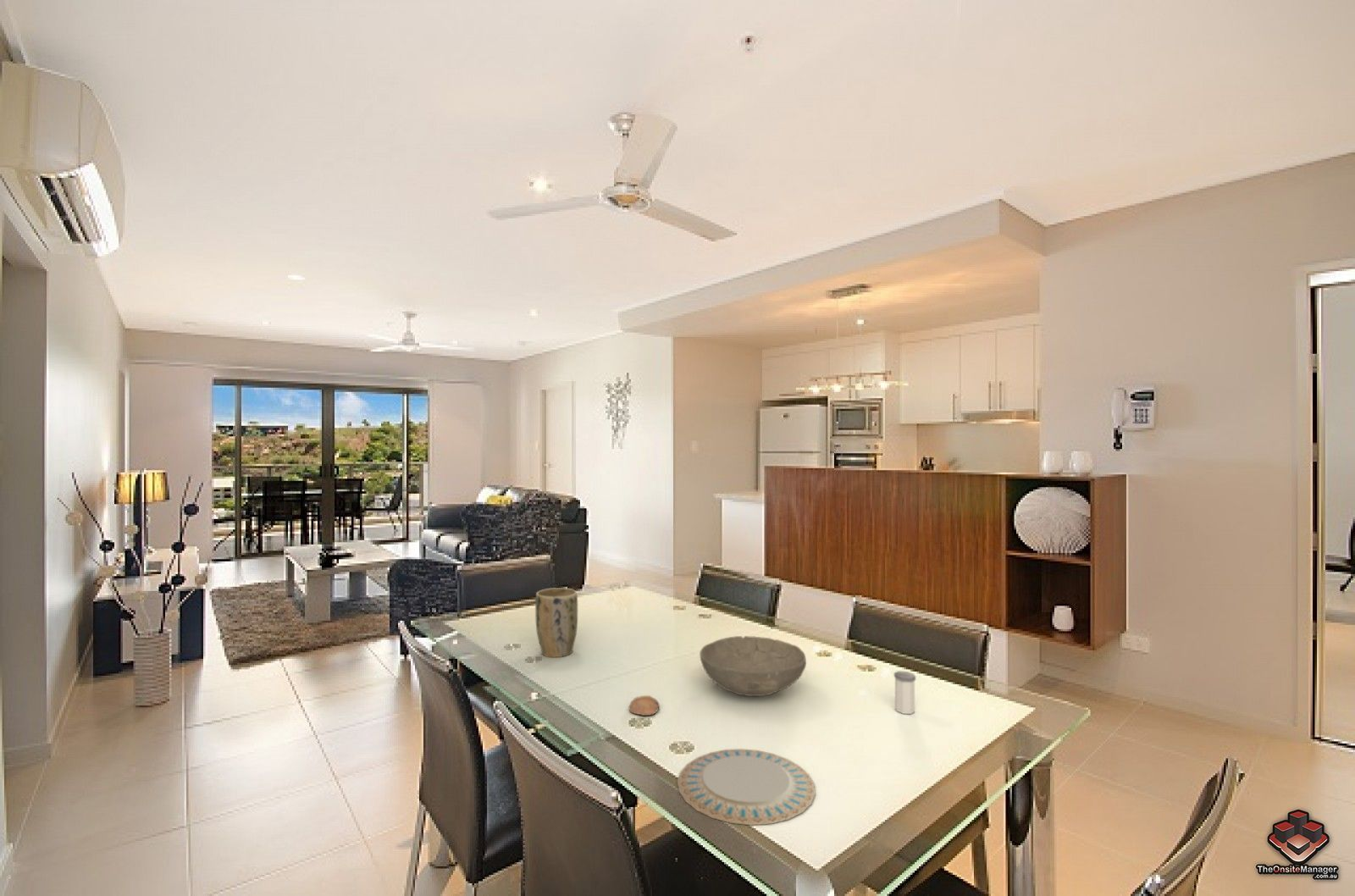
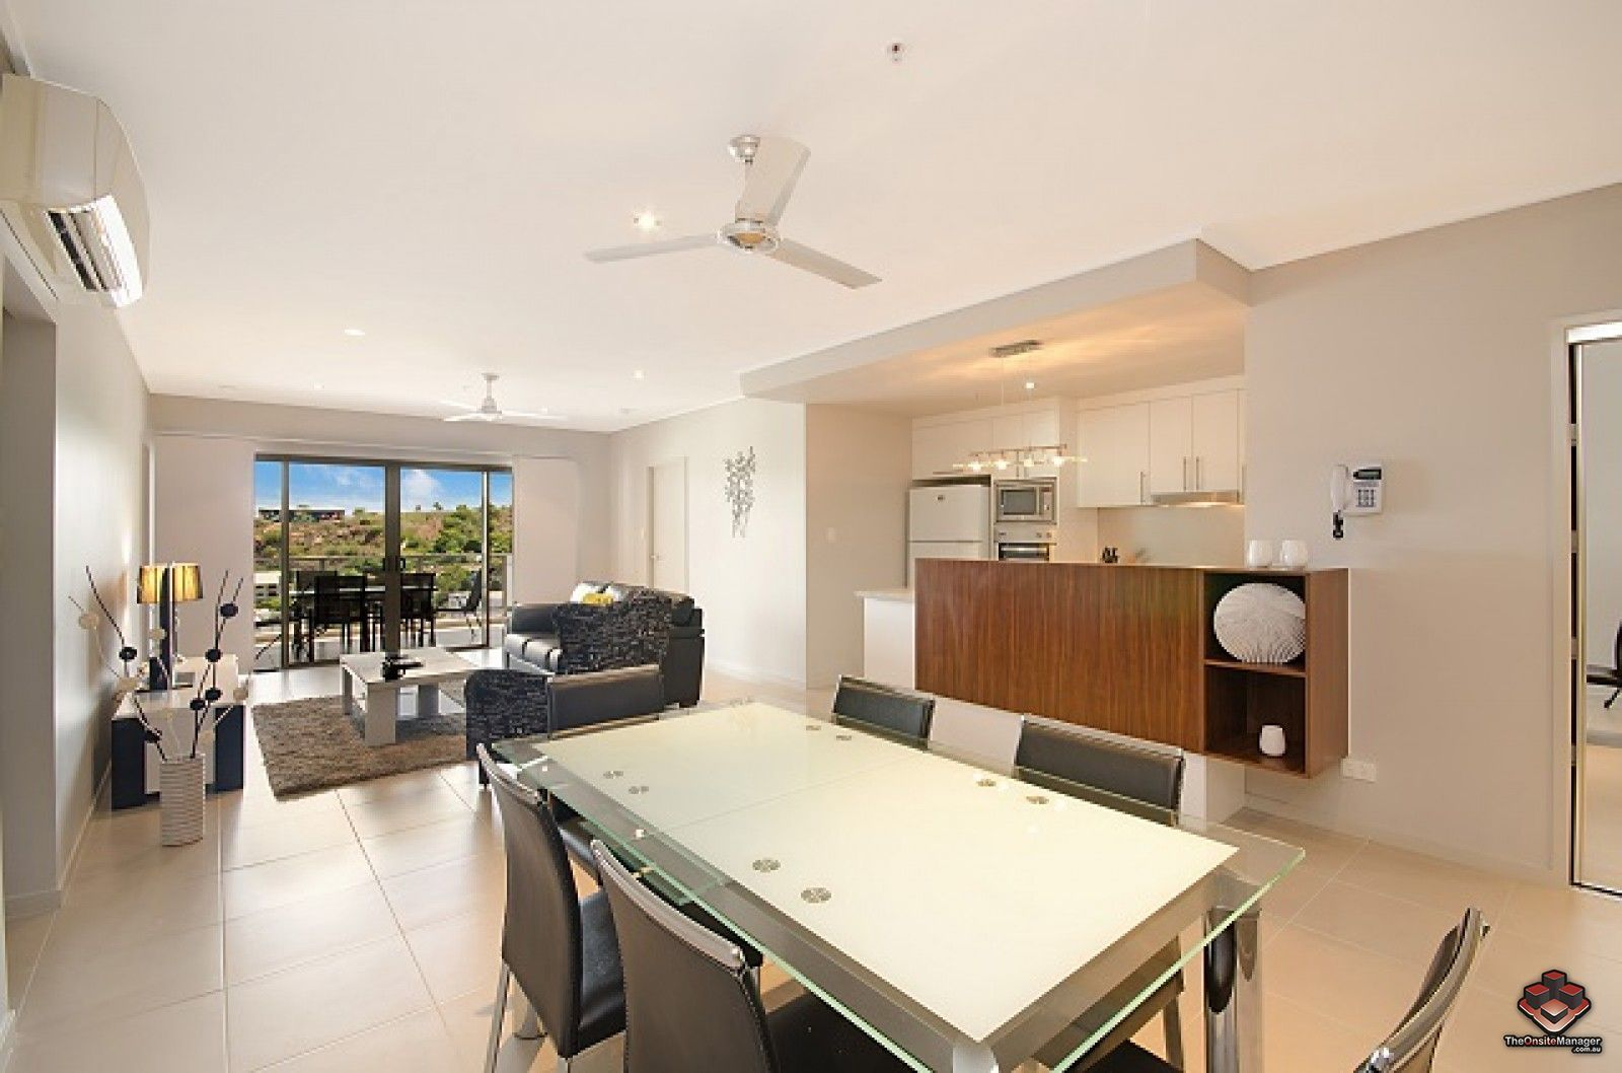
- fruit [628,694,661,716]
- plant pot [534,587,578,658]
- salt shaker [893,670,916,715]
- bowl [699,635,807,697]
- chinaware [677,748,816,826]
